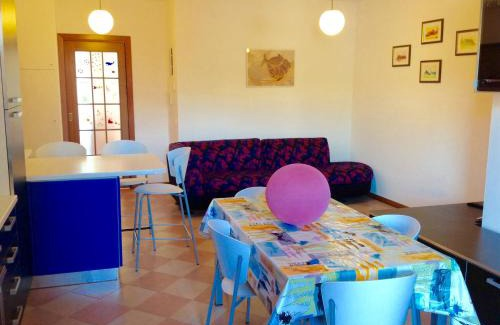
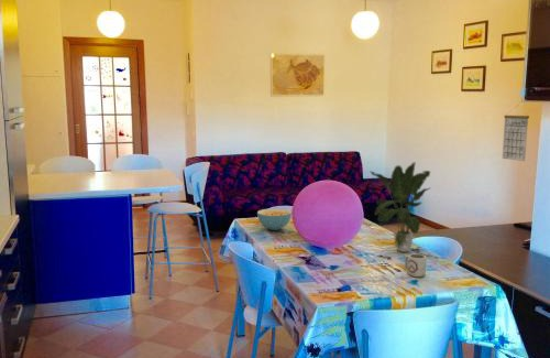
+ calendar [502,105,530,162]
+ cereal bowl [256,208,293,231]
+ cup [404,252,428,278]
+ potted plant [367,161,432,253]
